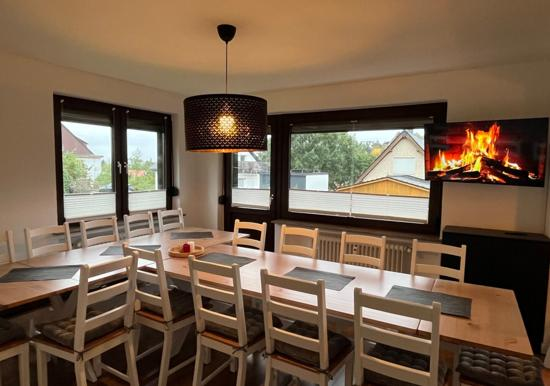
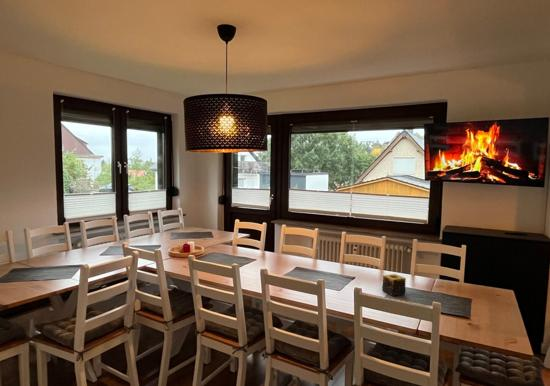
+ candle [381,273,407,297]
